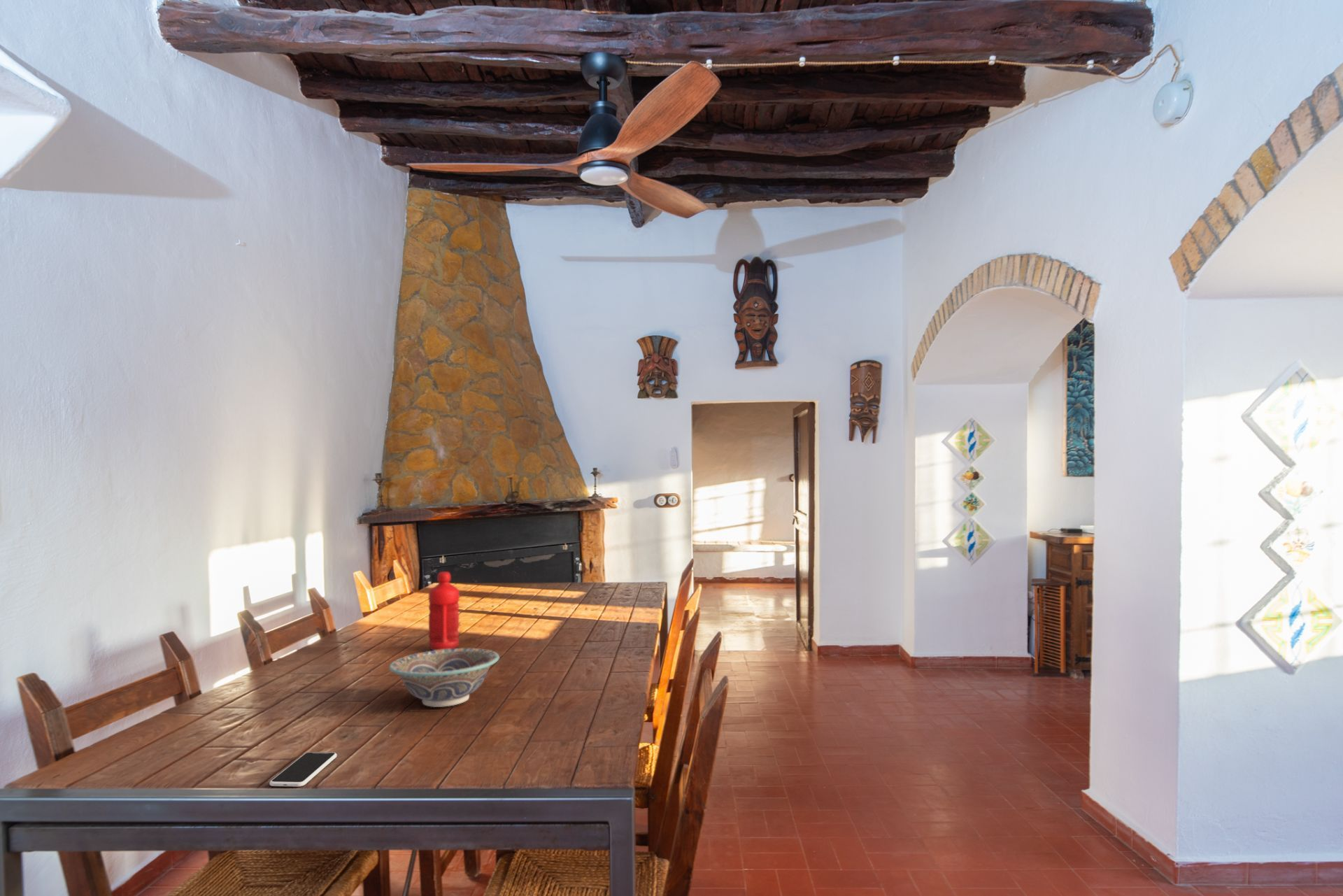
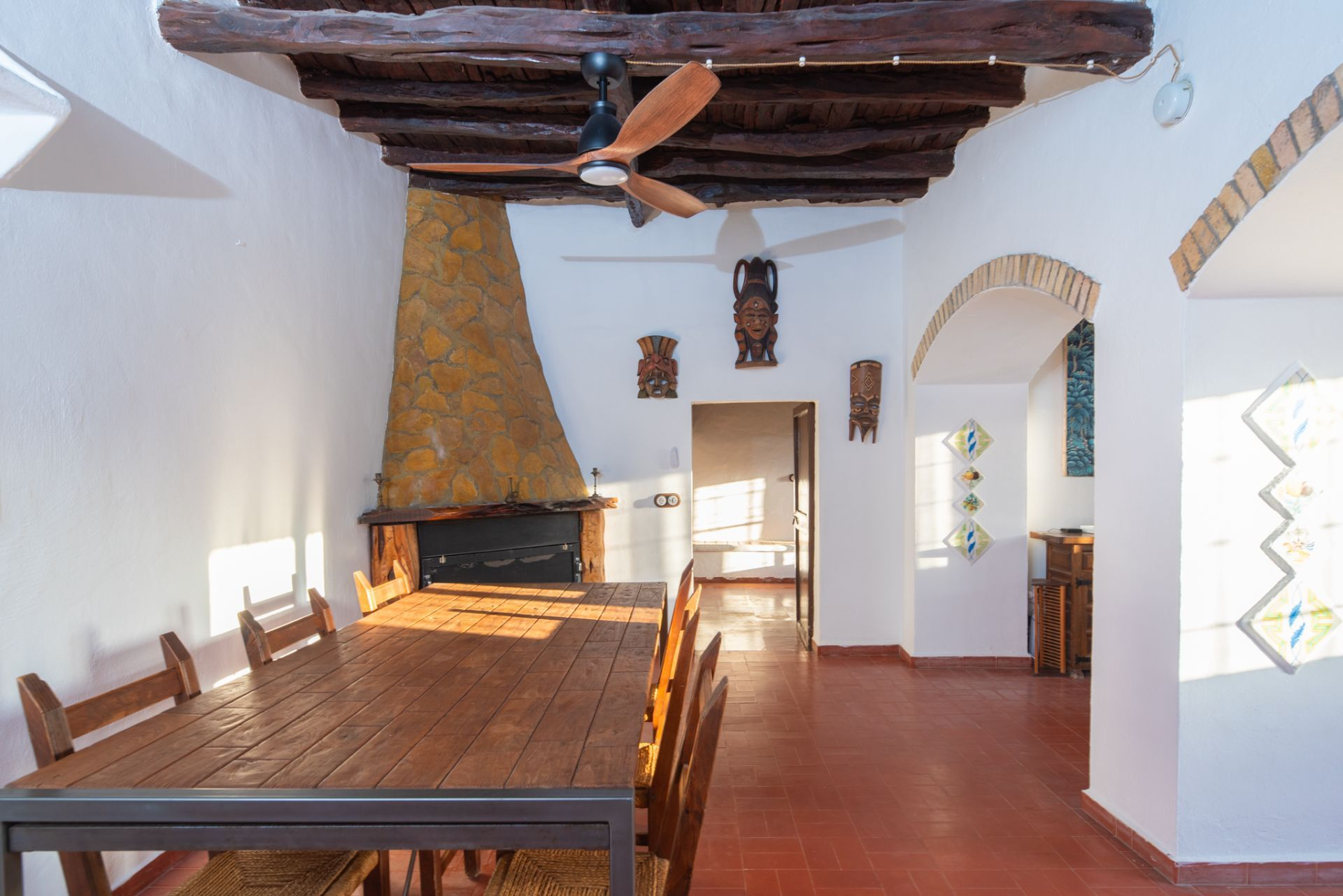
- decorative bowl [389,648,500,708]
- smartphone [269,751,337,788]
- water bottle [427,571,460,650]
